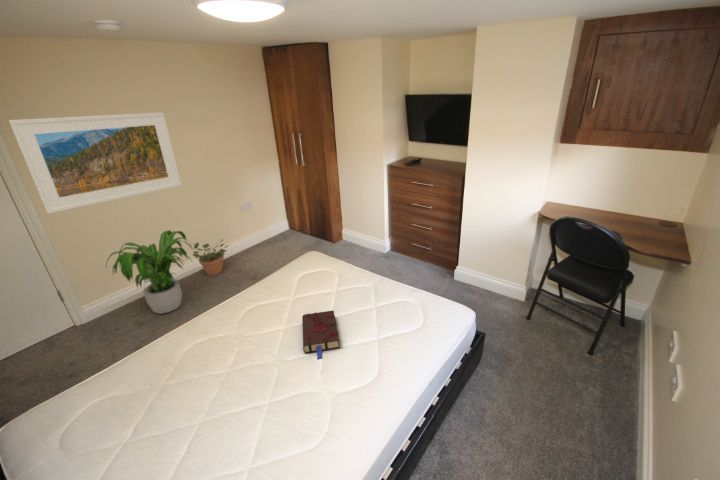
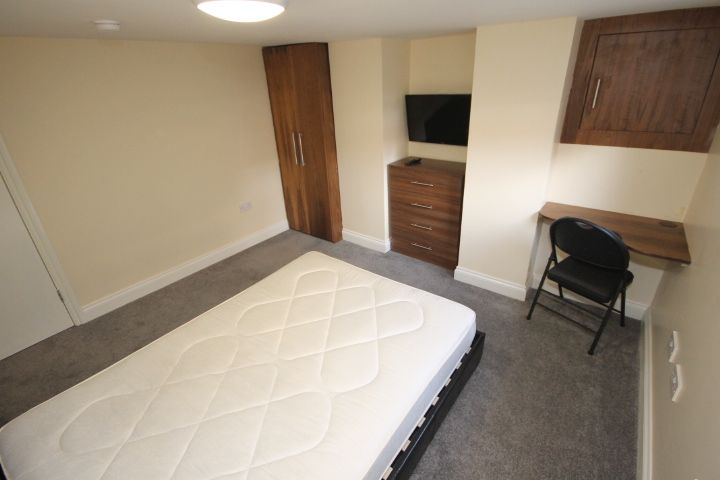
- potted plant [191,237,230,276]
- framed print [8,111,183,215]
- book [301,309,341,360]
- potted plant [105,229,197,315]
